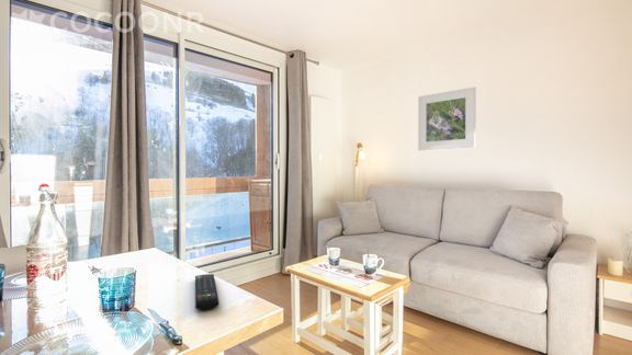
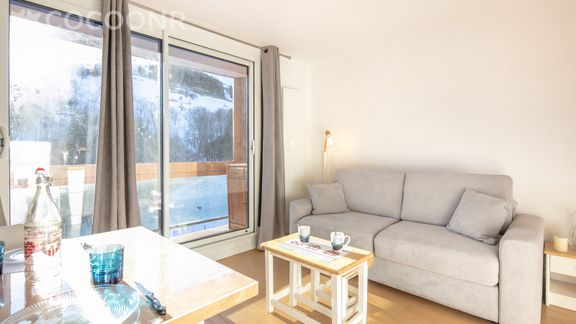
- remote control [194,273,219,311]
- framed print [417,85,477,151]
